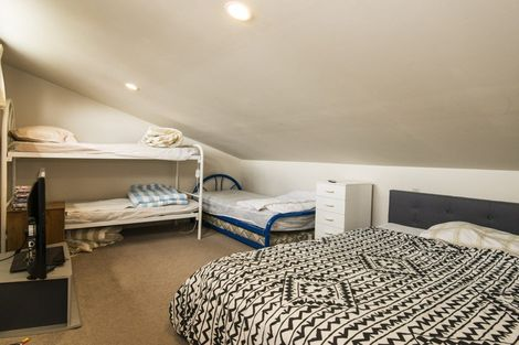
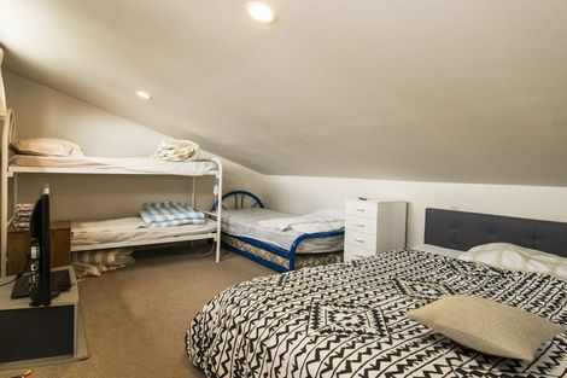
+ pillow [404,293,567,364]
